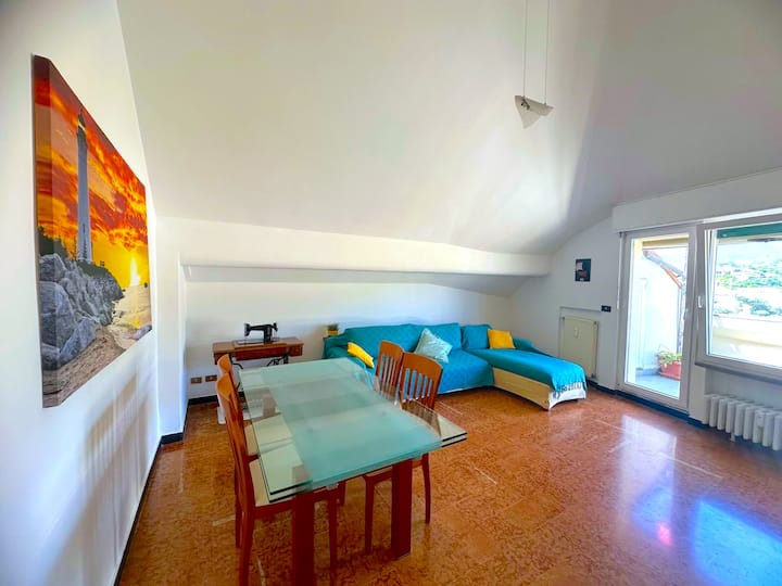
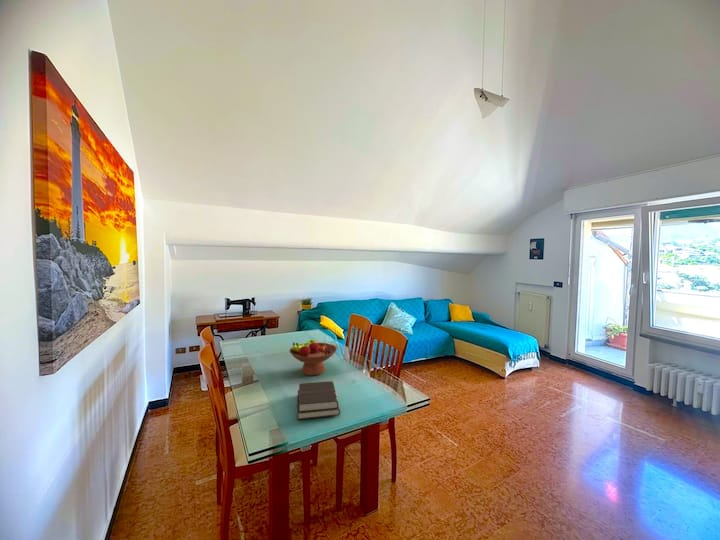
+ bible [296,380,341,420]
+ fruit bowl [288,339,338,376]
